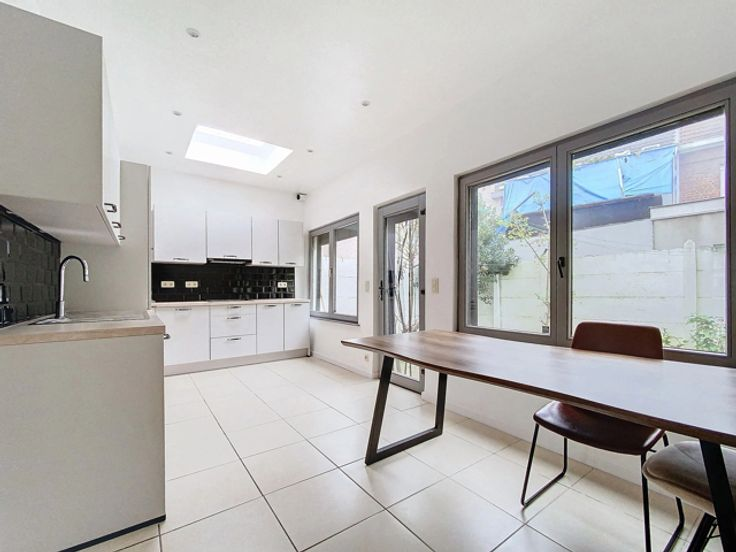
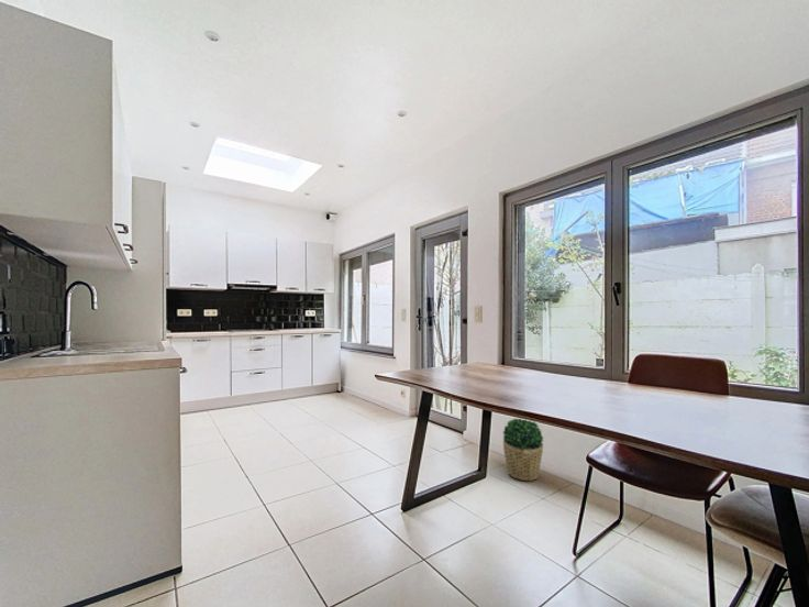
+ potted plant [502,417,544,482]
